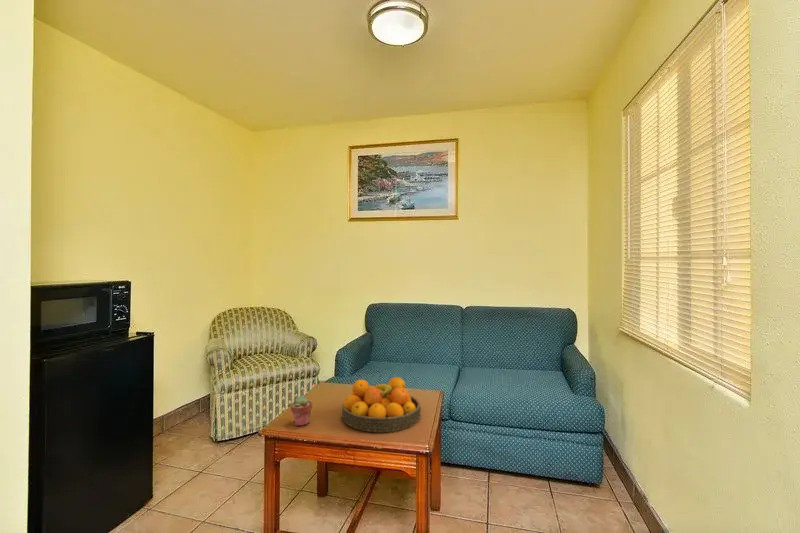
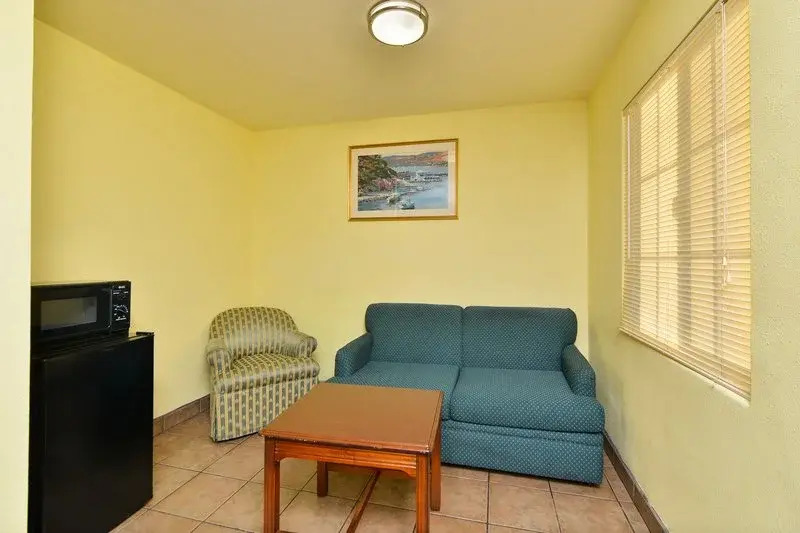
- potted succulent [290,394,313,427]
- fruit bowl [341,376,422,433]
